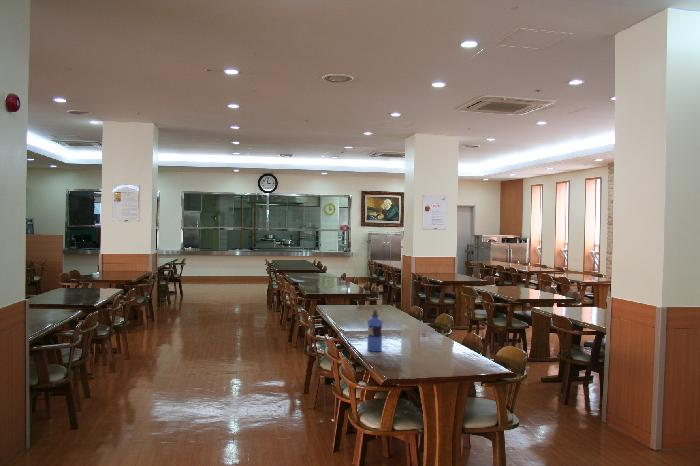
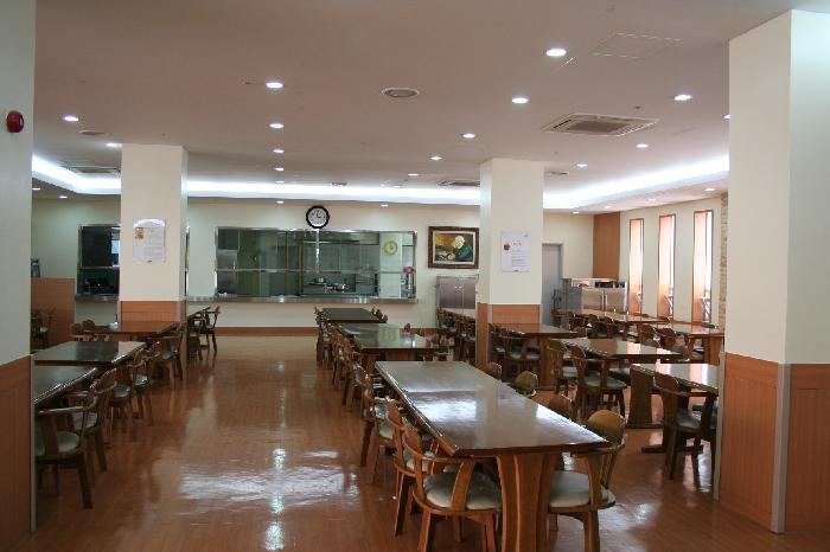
- water bottle [366,309,384,353]
